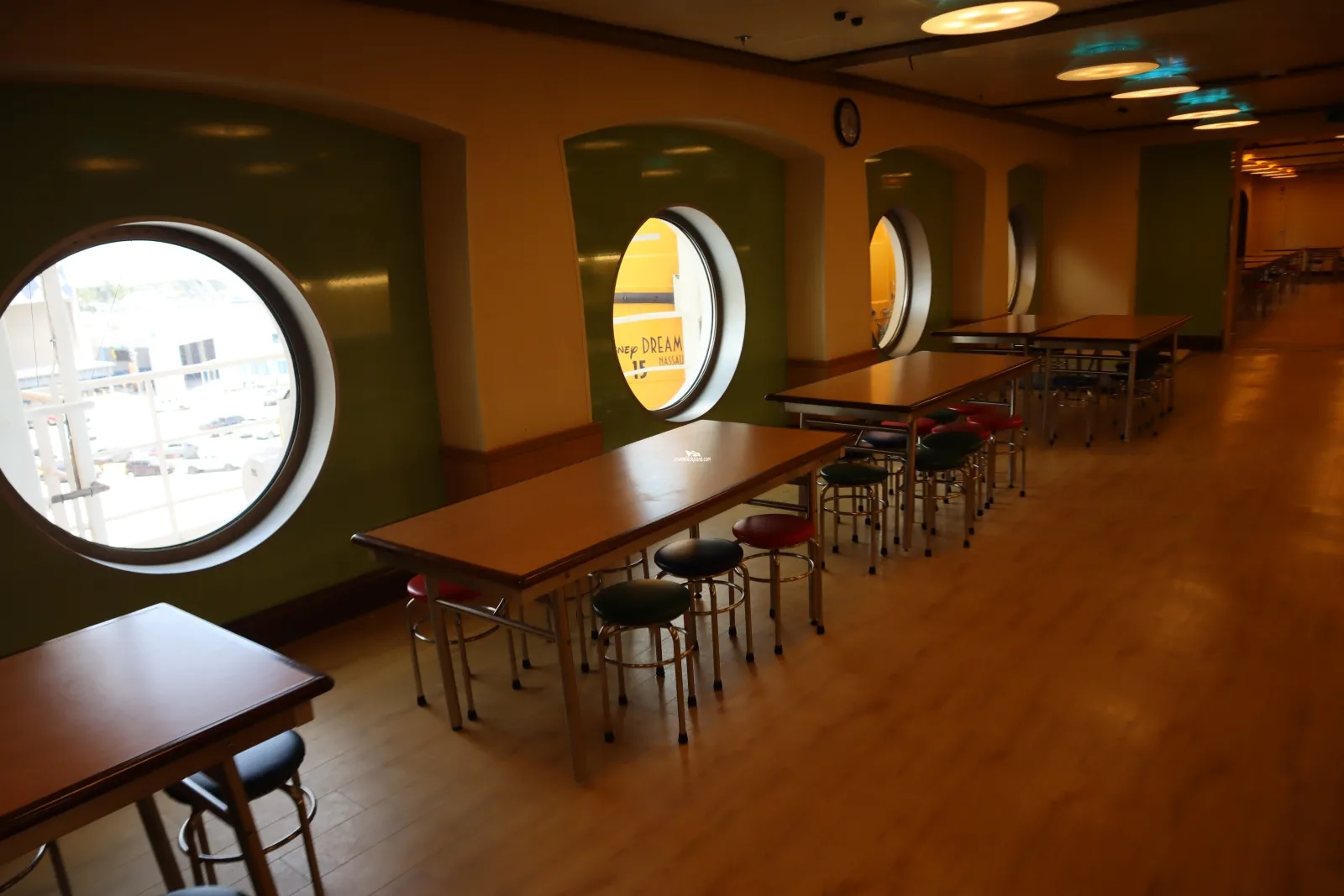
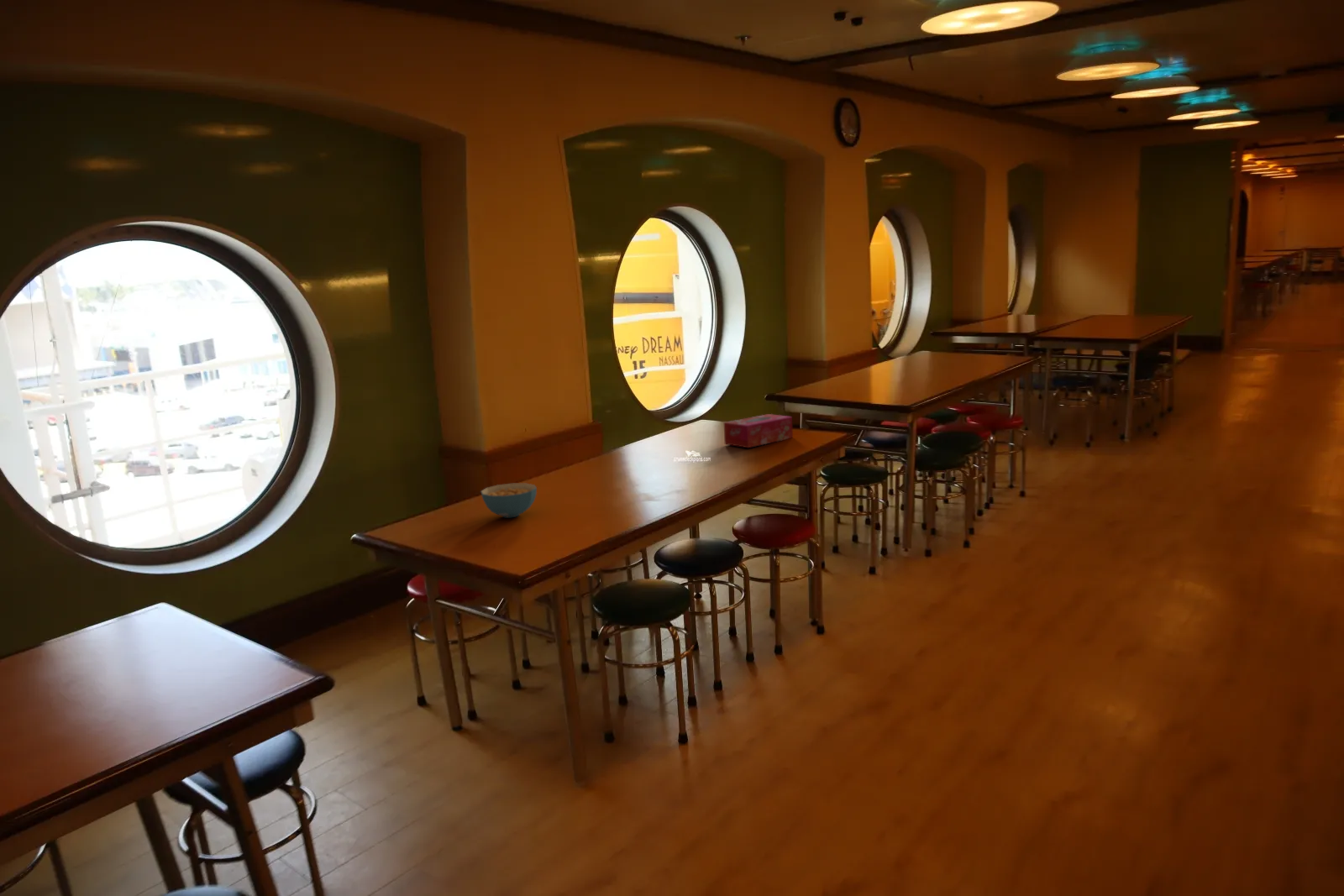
+ cereal bowl [480,483,538,518]
+ tissue box [723,413,794,448]
